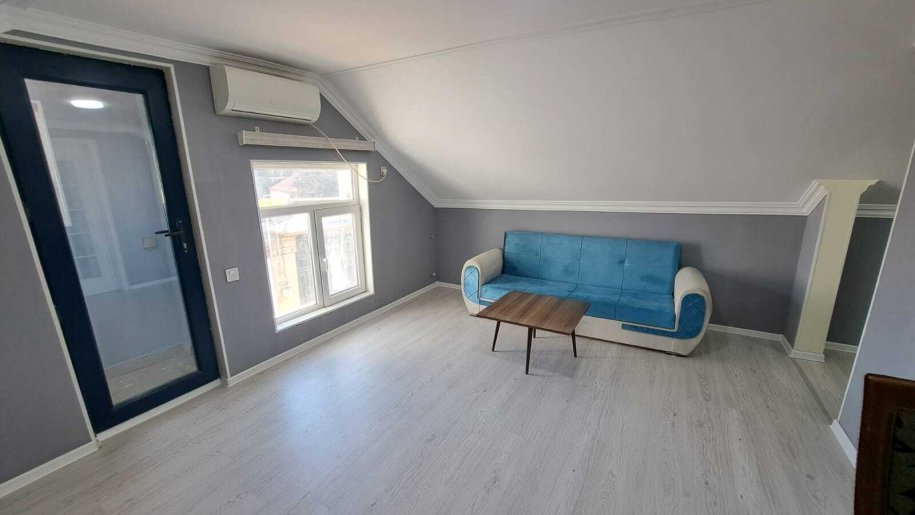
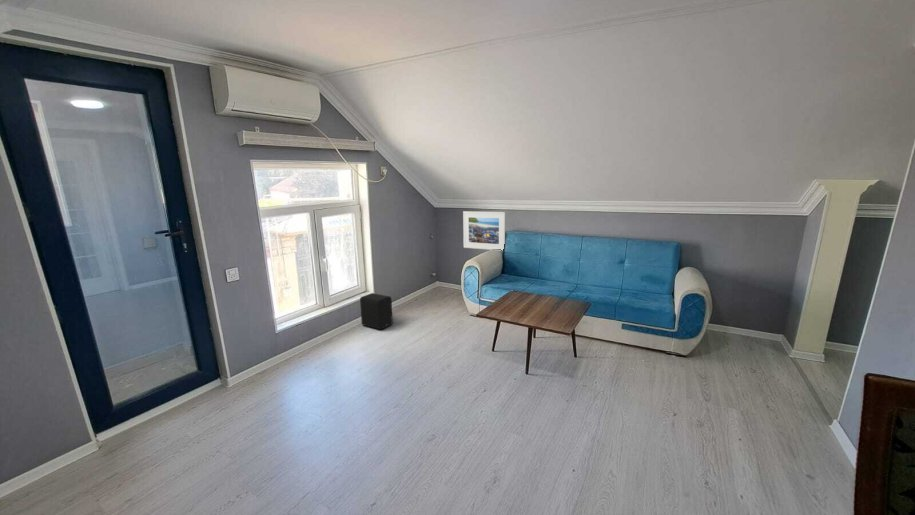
+ speaker [359,292,394,331]
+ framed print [462,210,506,252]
